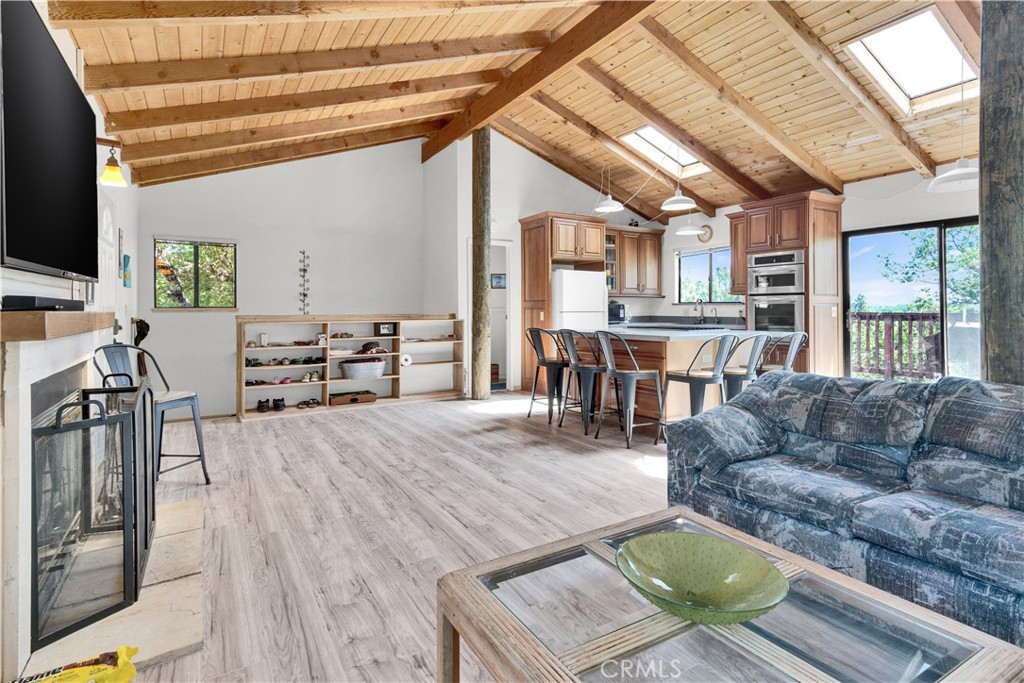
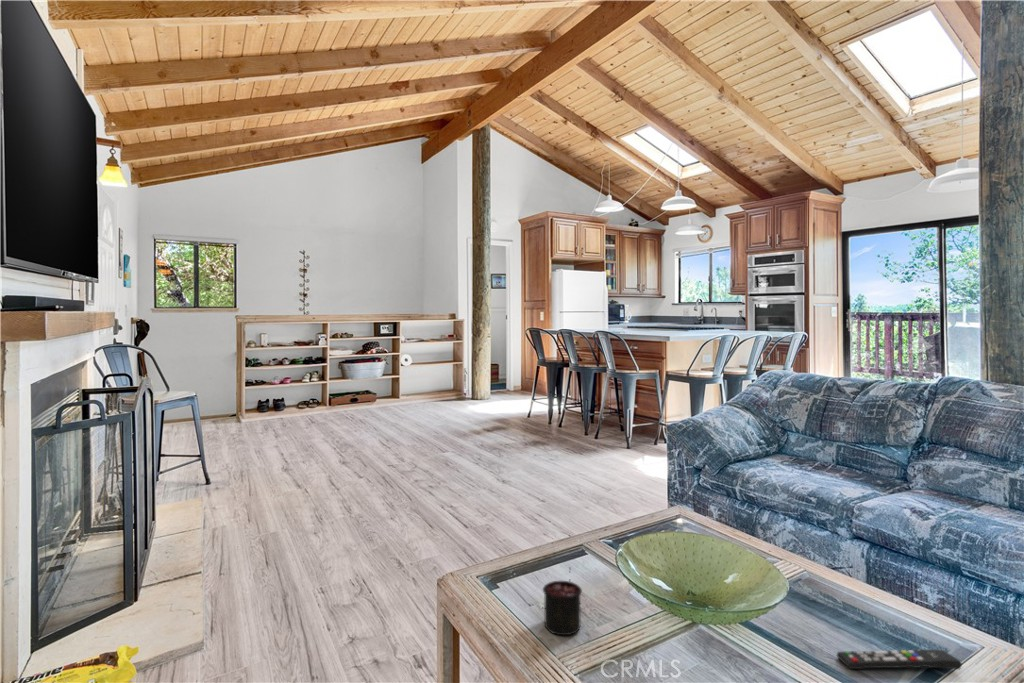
+ candle [542,566,583,636]
+ remote control [836,648,963,670]
